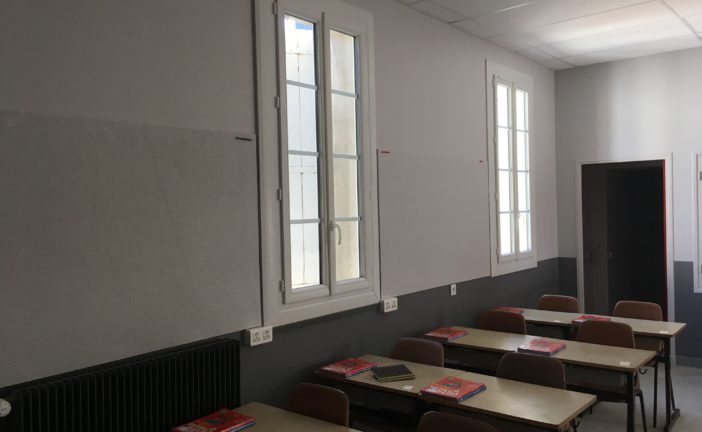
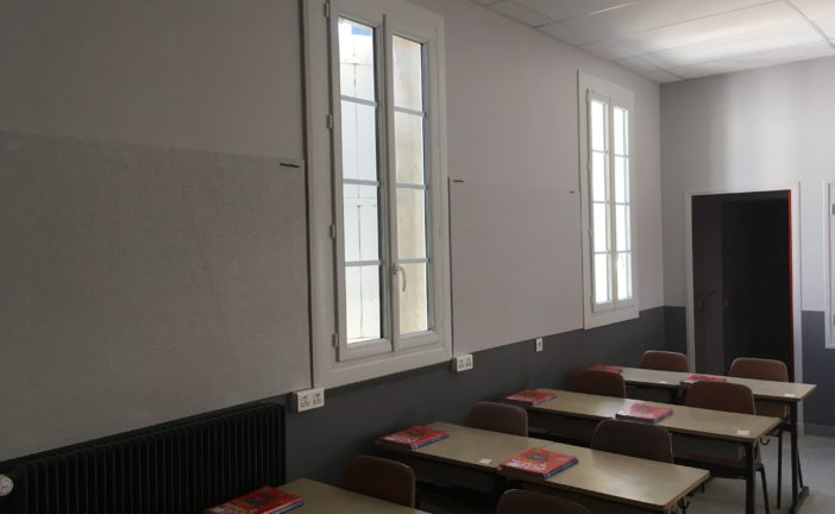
- notepad [368,363,416,383]
